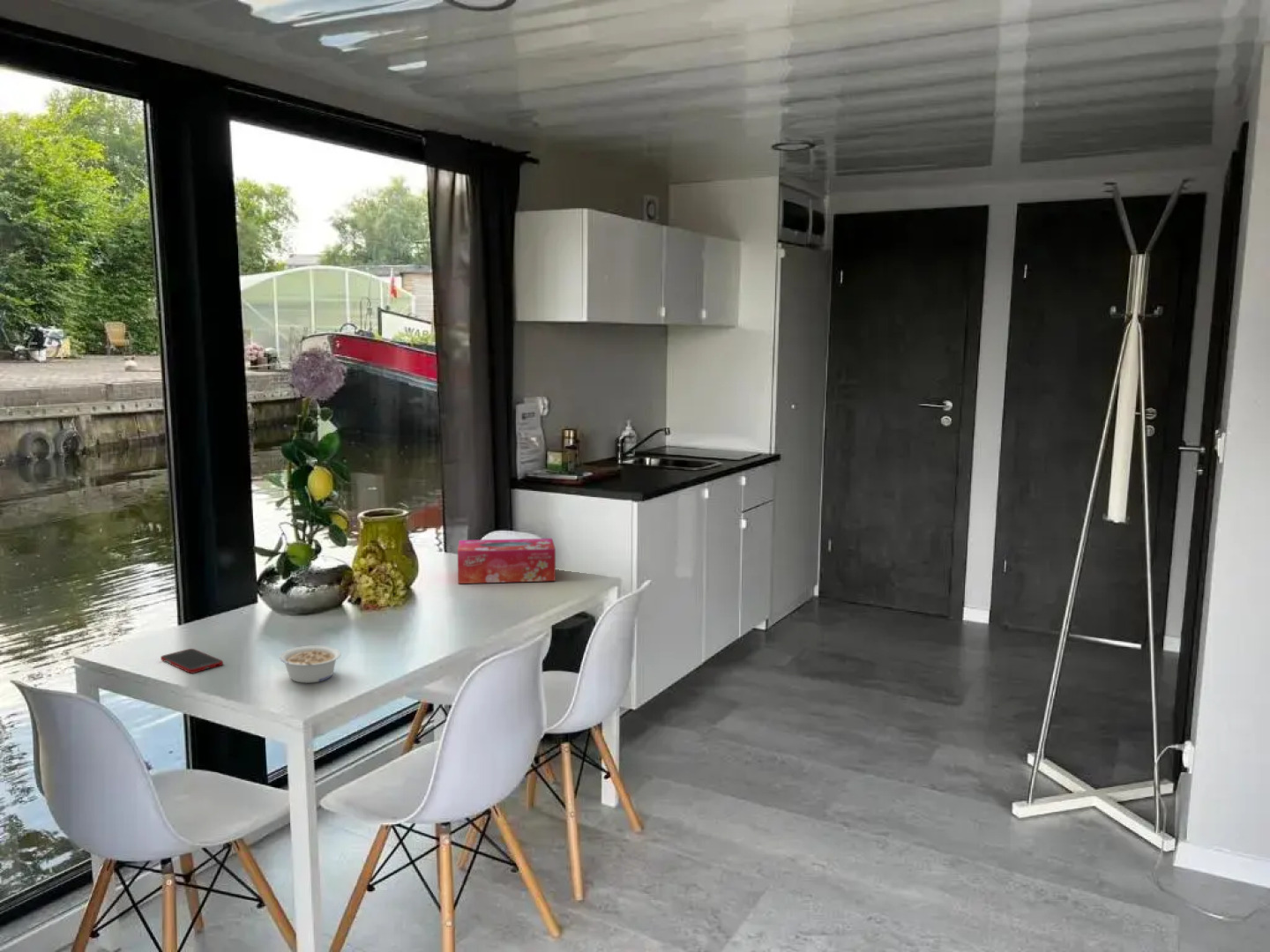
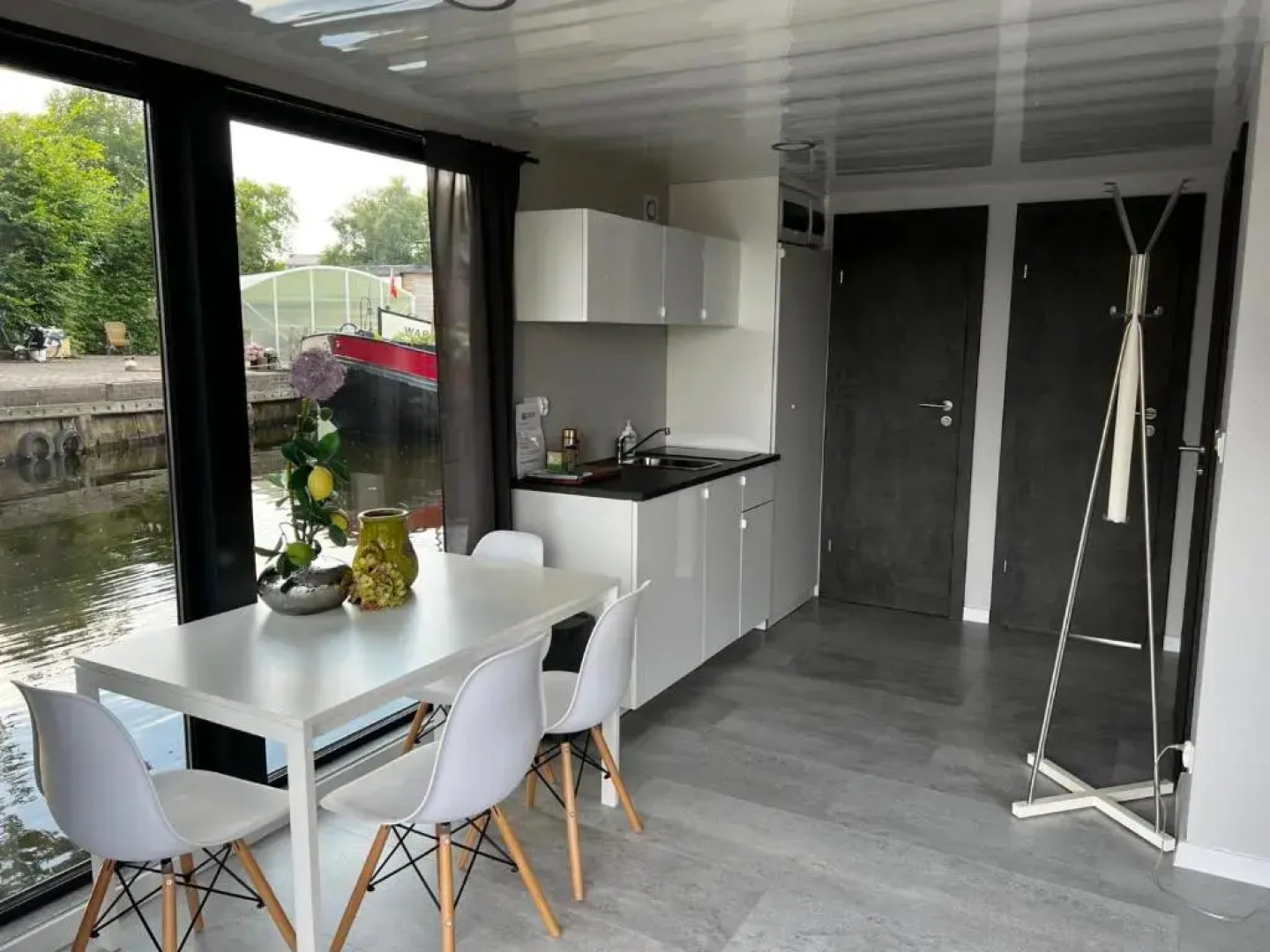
- cell phone [160,648,224,674]
- tissue box [457,538,557,584]
- legume [279,645,341,684]
